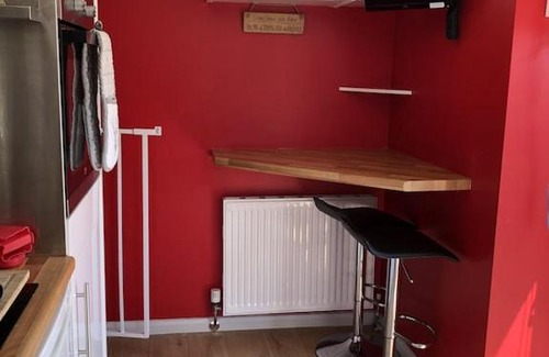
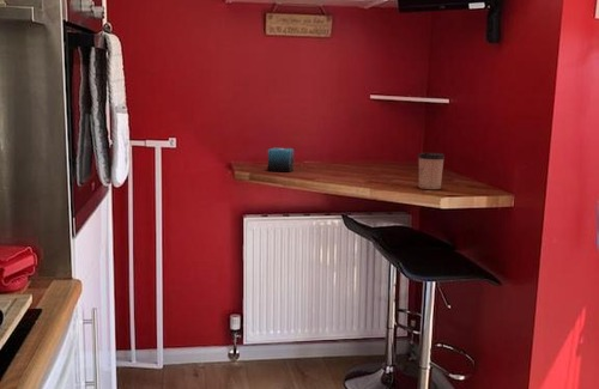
+ cup [417,152,446,190]
+ candle [266,146,295,174]
